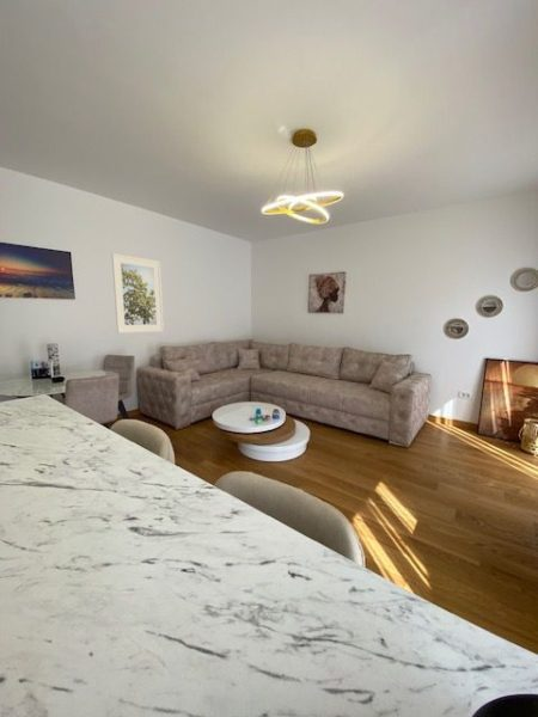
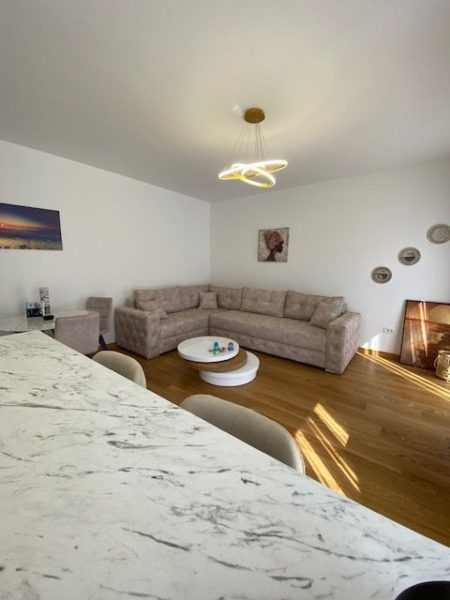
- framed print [111,252,165,335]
